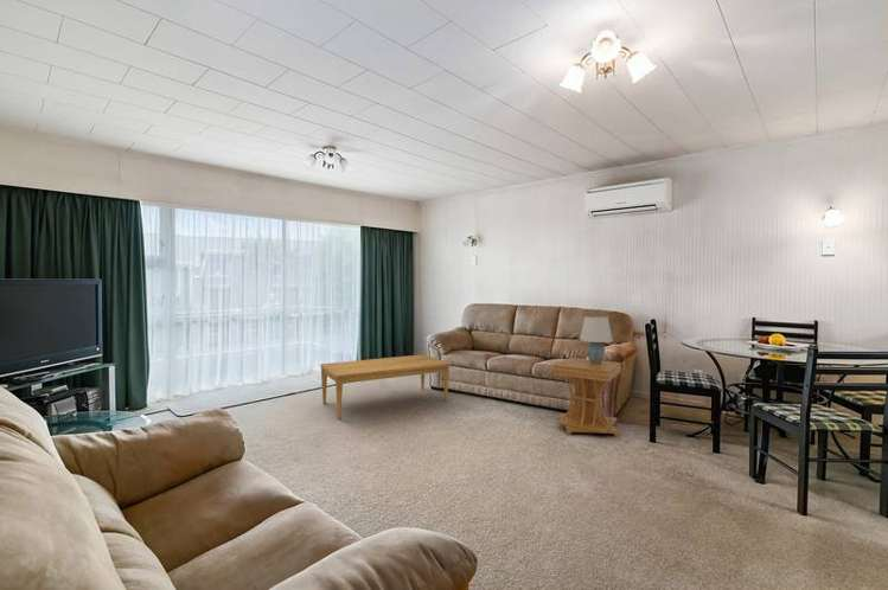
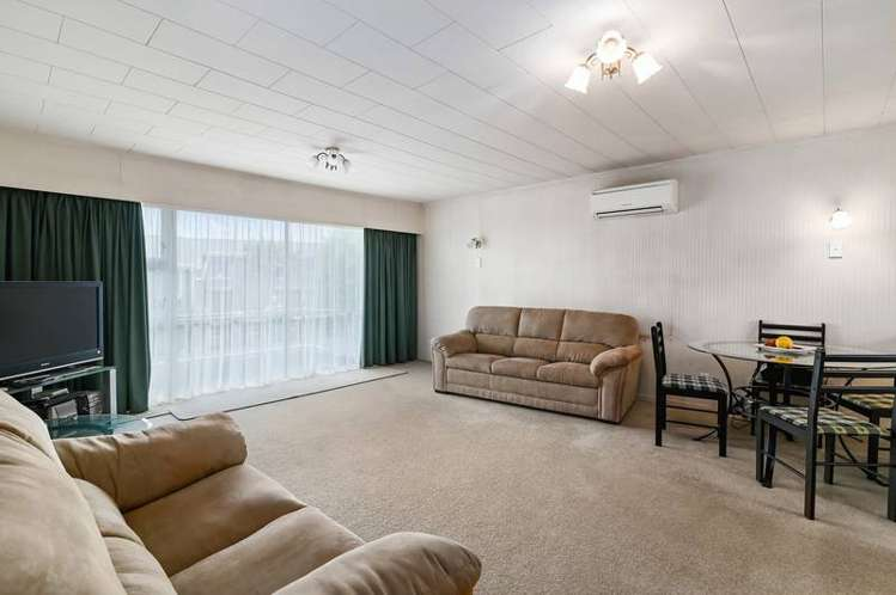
- coffee table [319,353,451,419]
- table lamp [579,315,614,364]
- side table [552,357,622,437]
